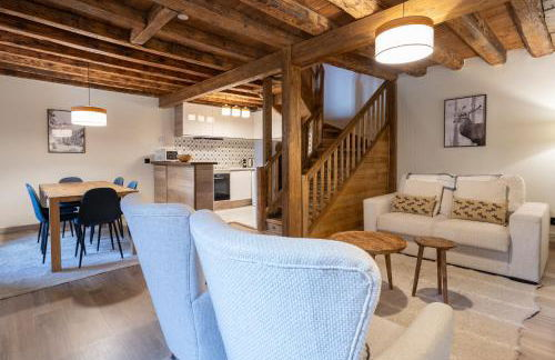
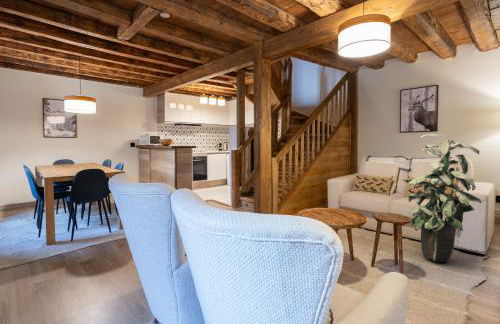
+ indoor plant [402,133,483,263]
